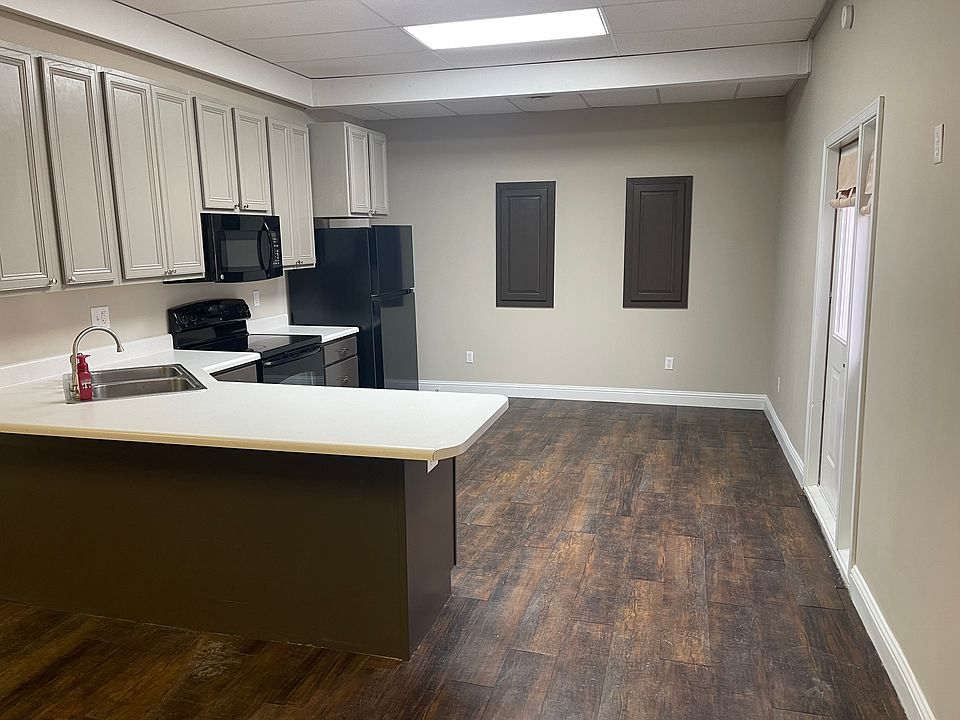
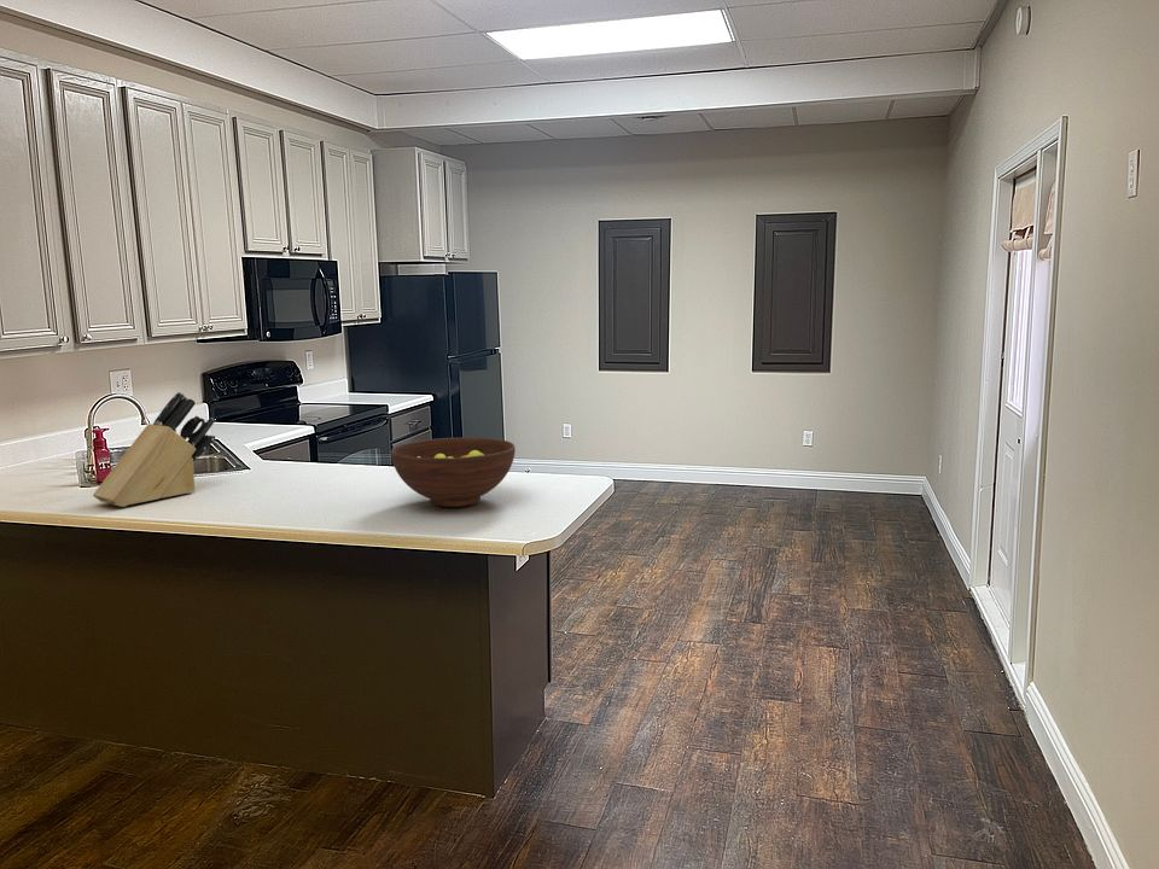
+ fruit bowl [390,437,517,508]
+ knife block [92,391,216,508]
